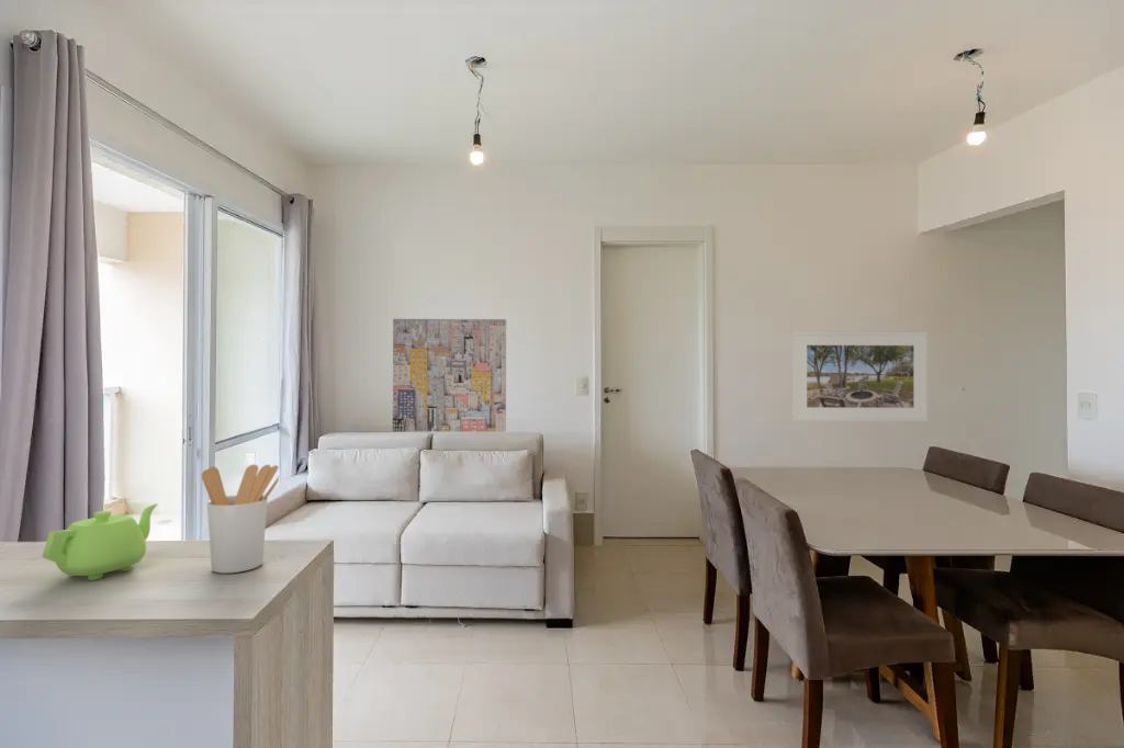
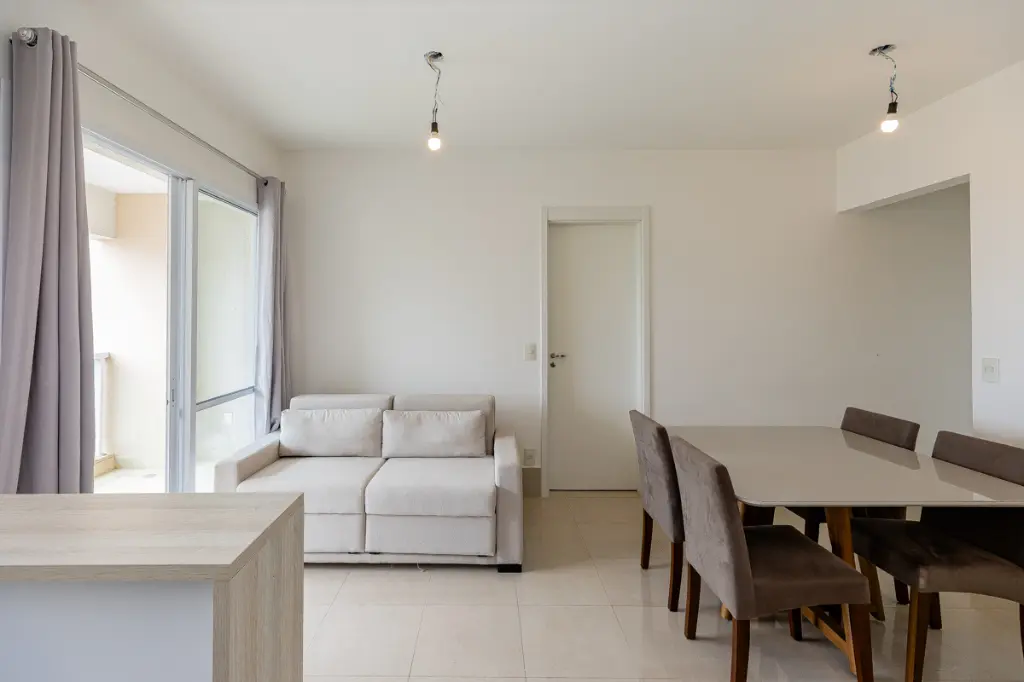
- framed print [791,330,929,422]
- wall art [392,318,507,433]
- teapot [41,502,159,581]
- utensil holder [201,464,280,575]
